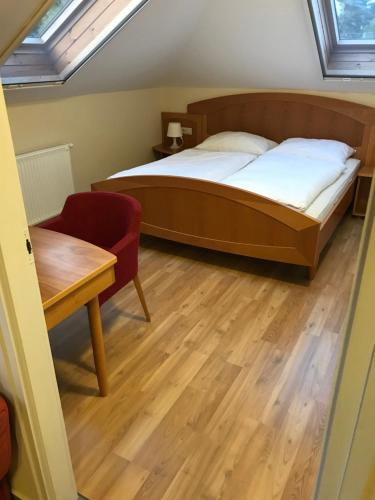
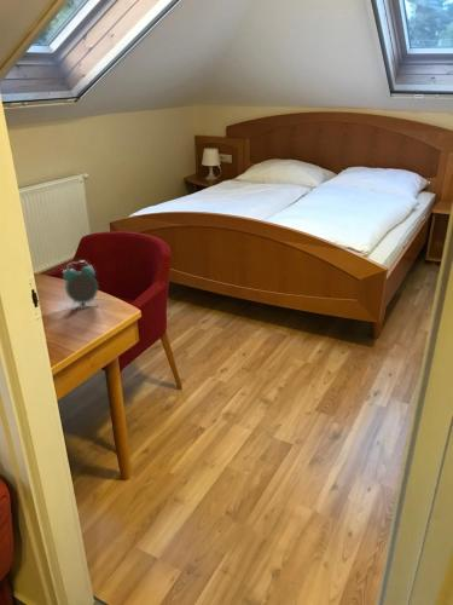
+ alarm clock [62,260,99,309]
